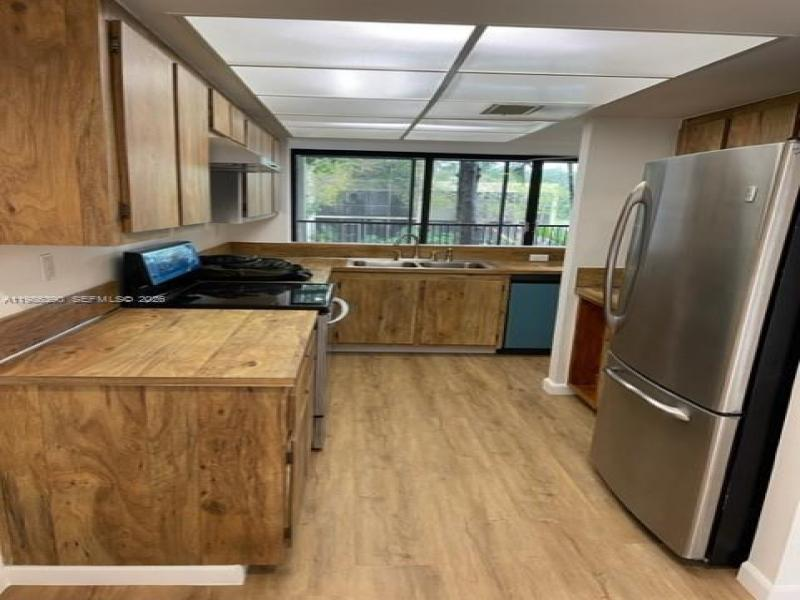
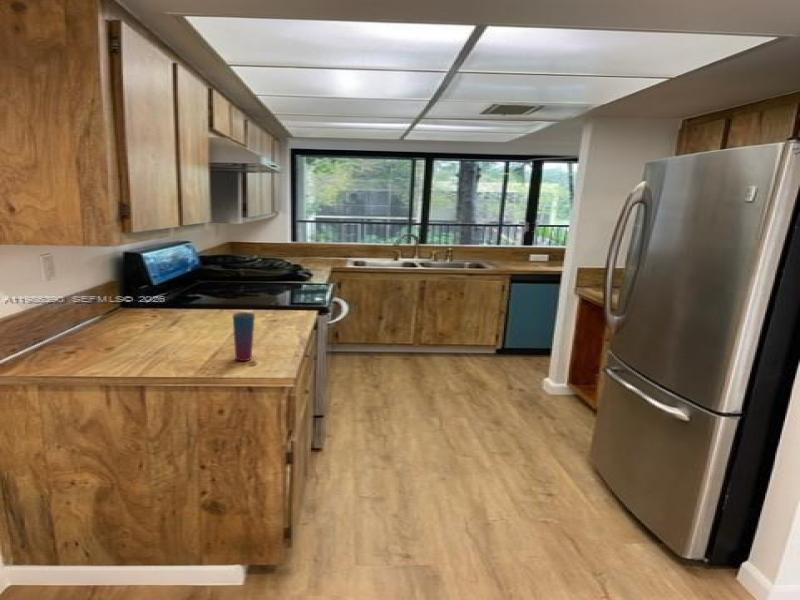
+ cup [232,311,256,362]
